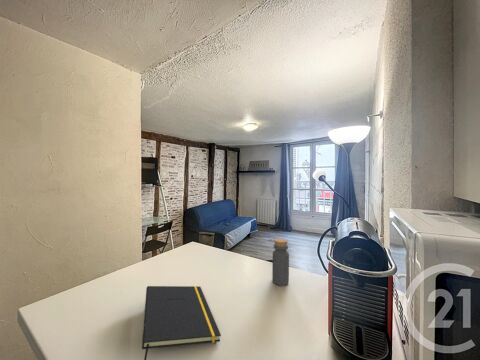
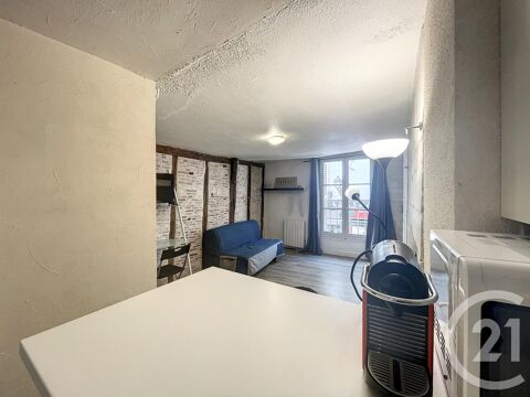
- bottle [271,238,290,286]
- notepad [141,285,222,360]
